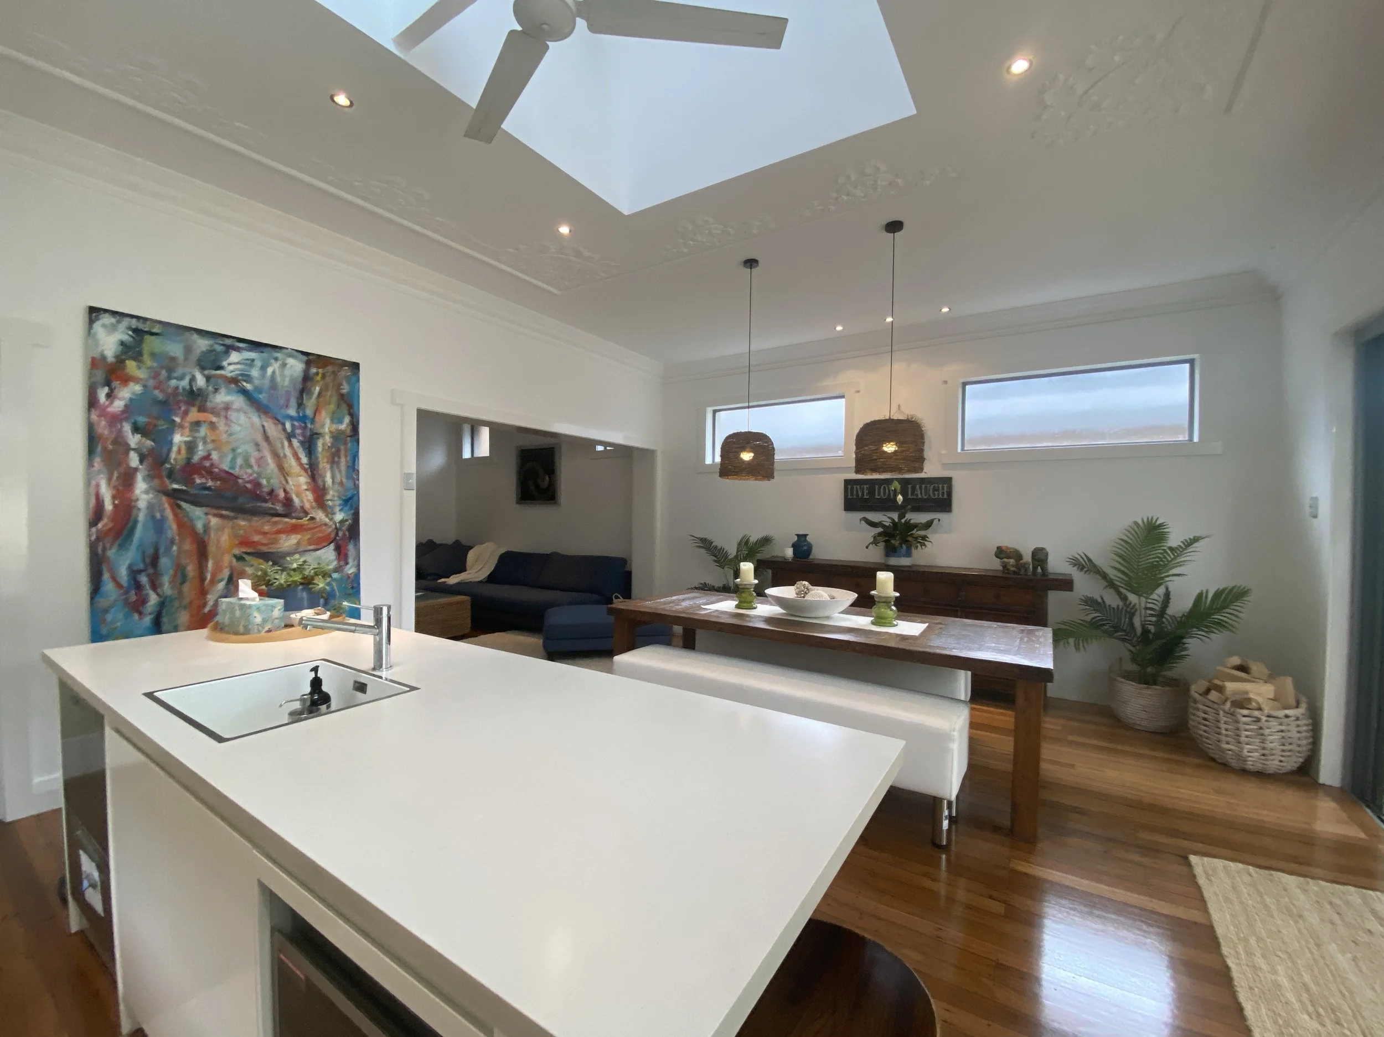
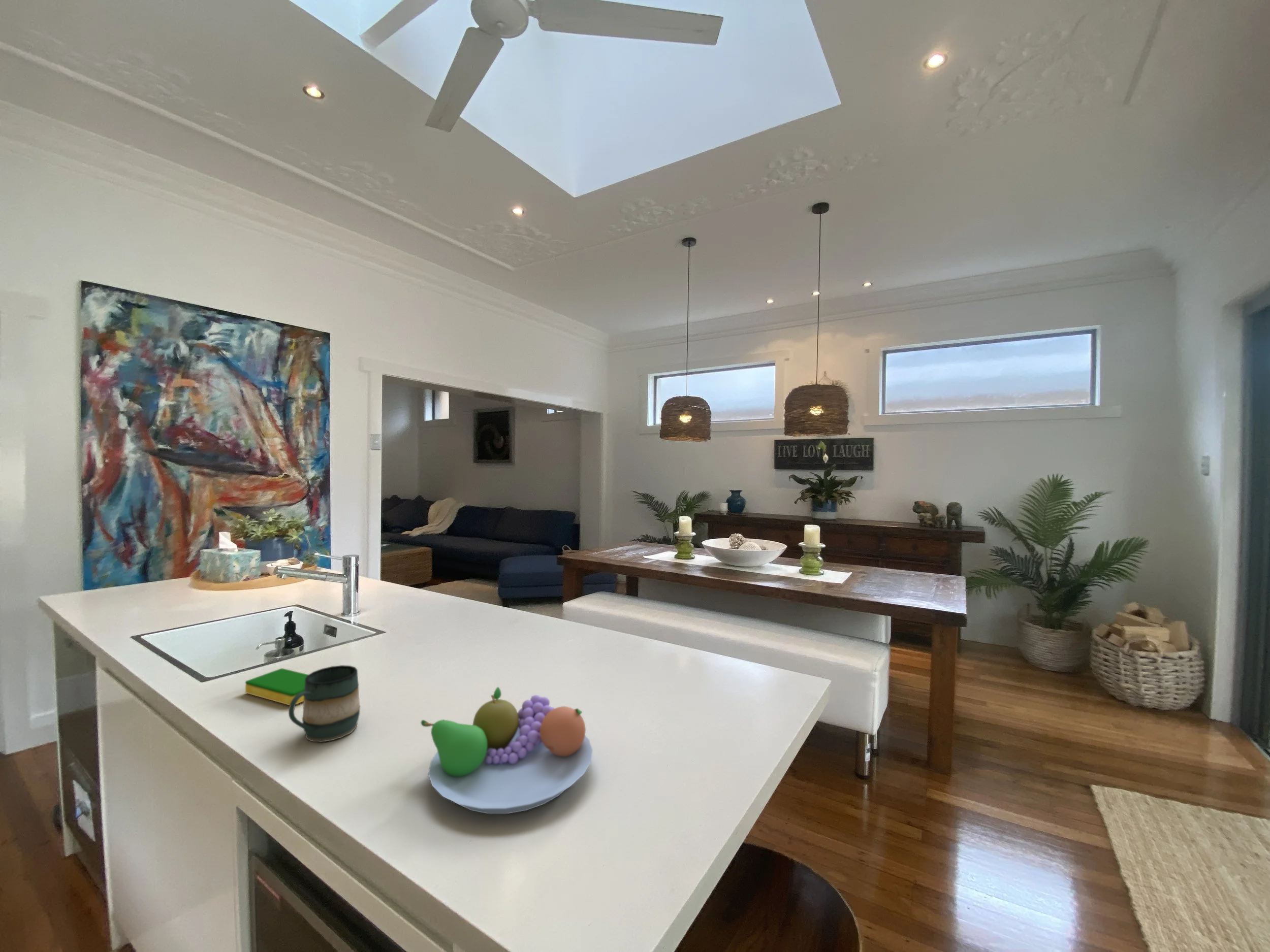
+ dish sponge [245,668,309,706]
+ mug [288,665,361,743]
+ fruit bowl [421,686,593,814]
